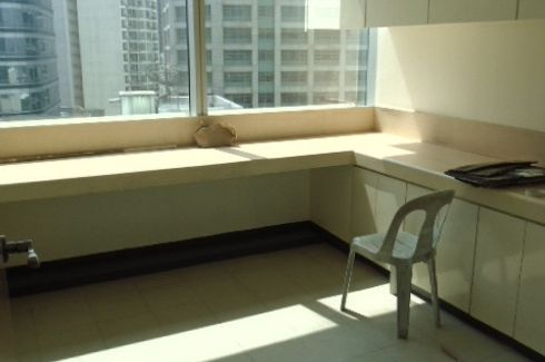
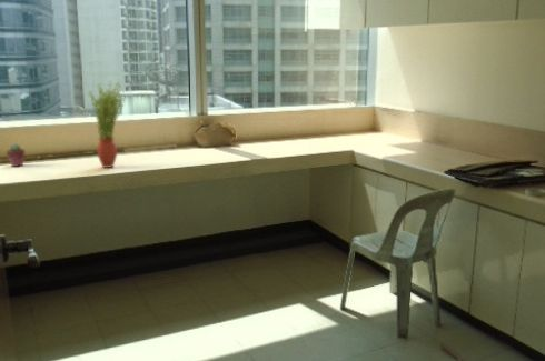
+ potted succulent [6,142,26,168]
+ potted plant [87,81,127,169]
